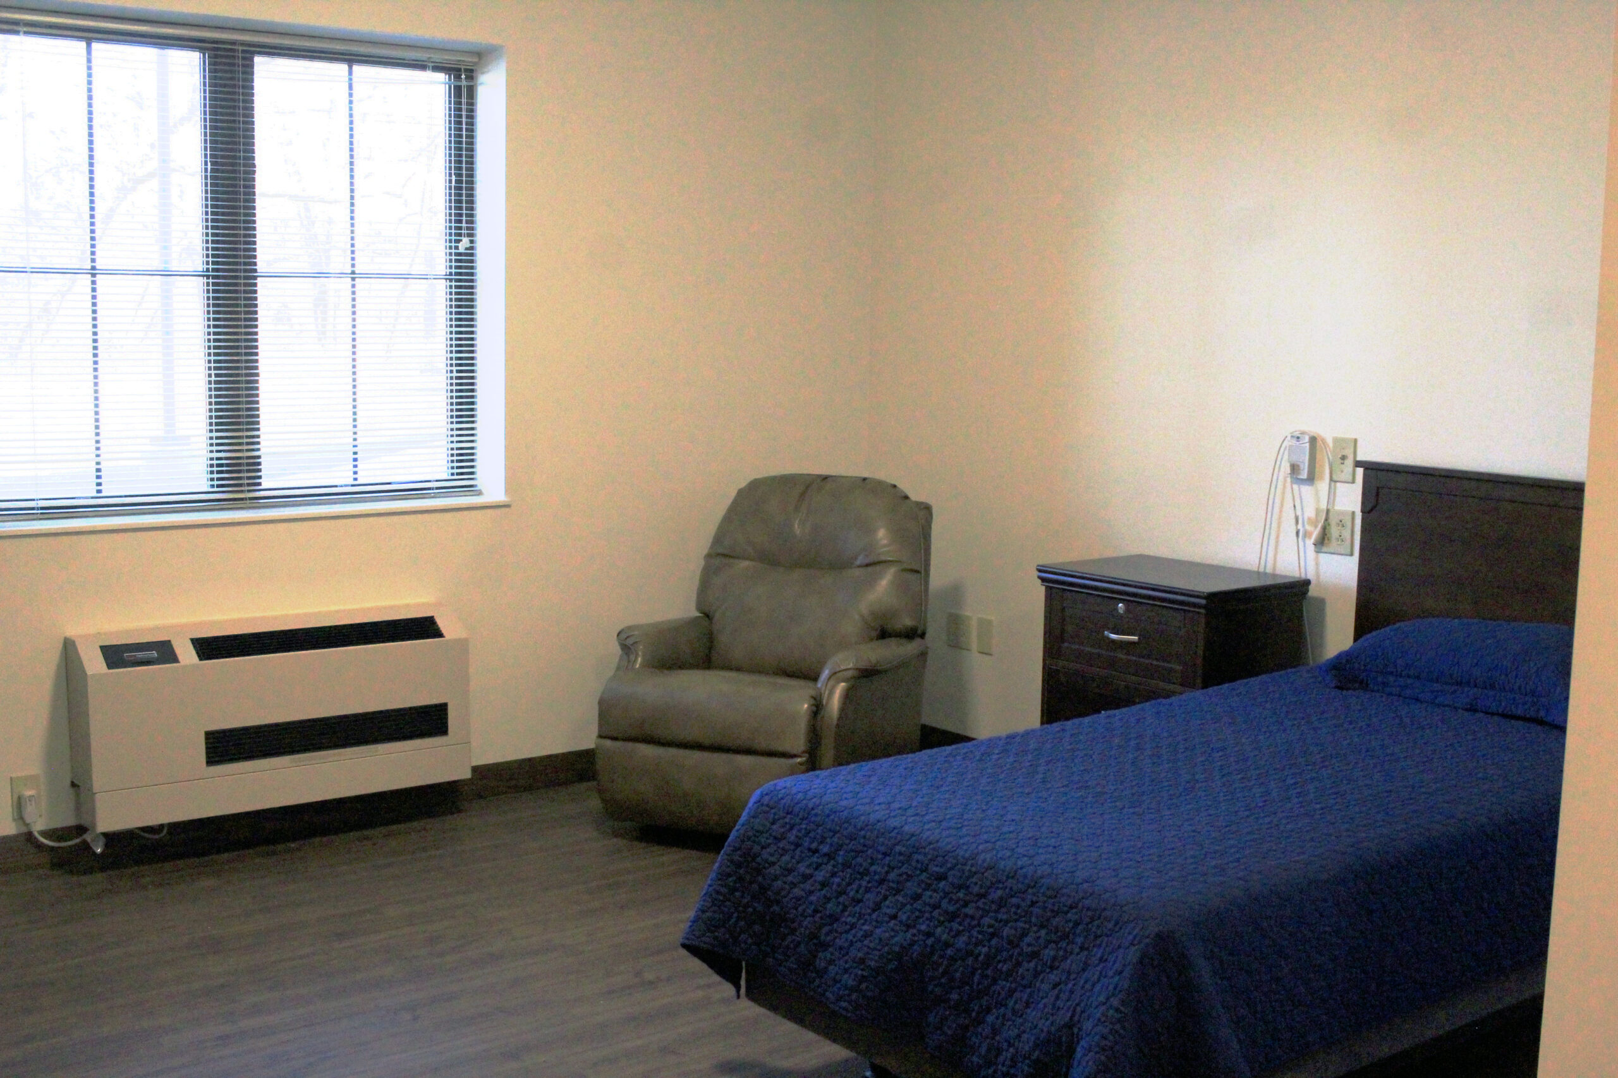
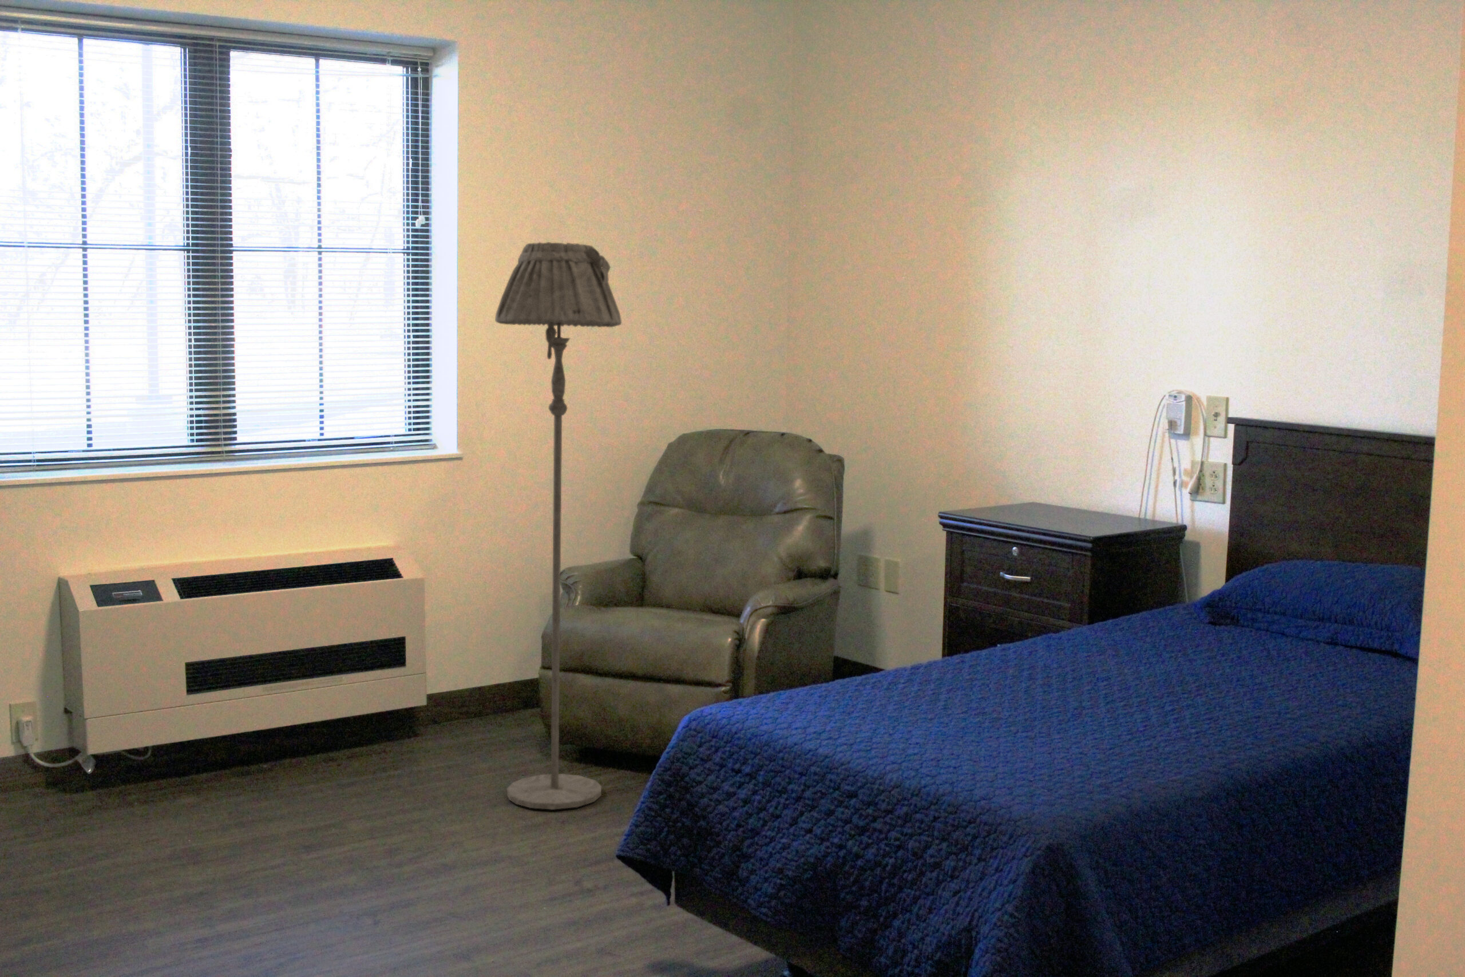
+ floor lamp [495,242,622,810]
